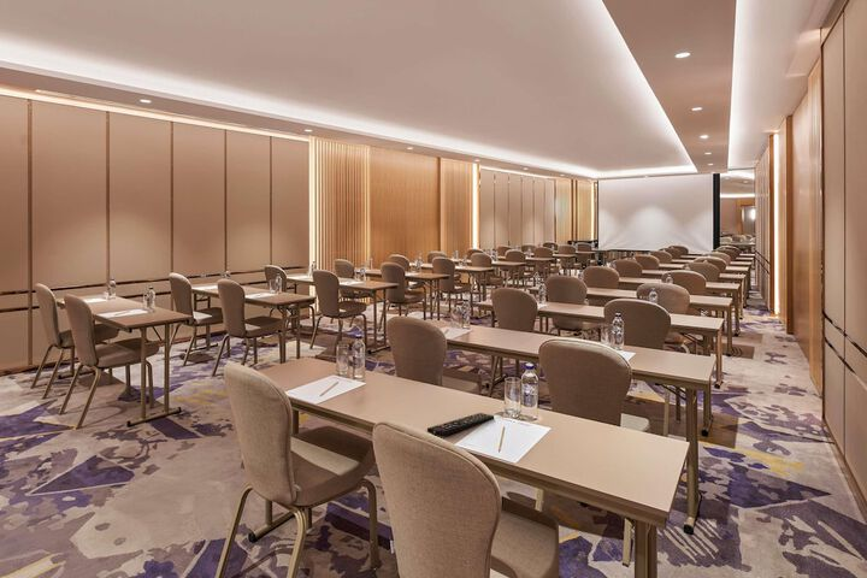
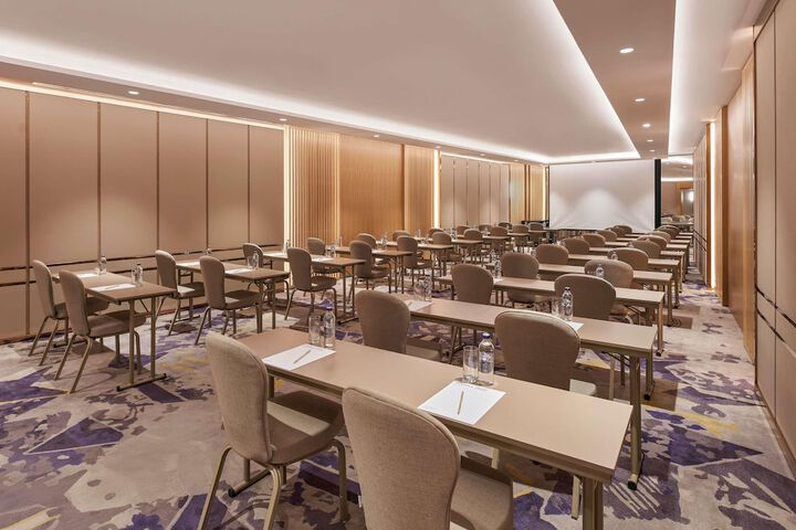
- remote control [426,412,495,437]
